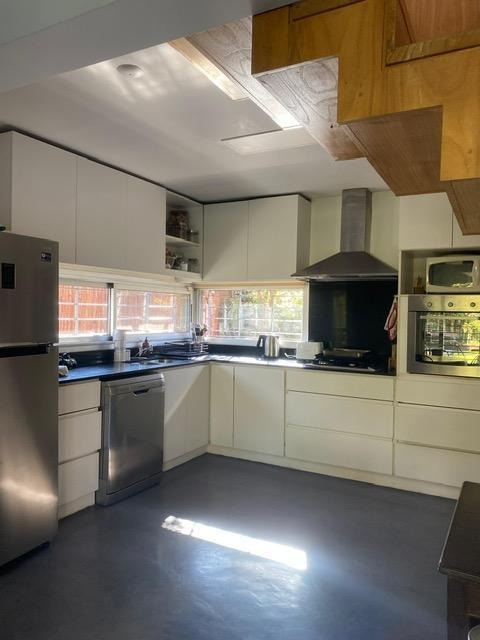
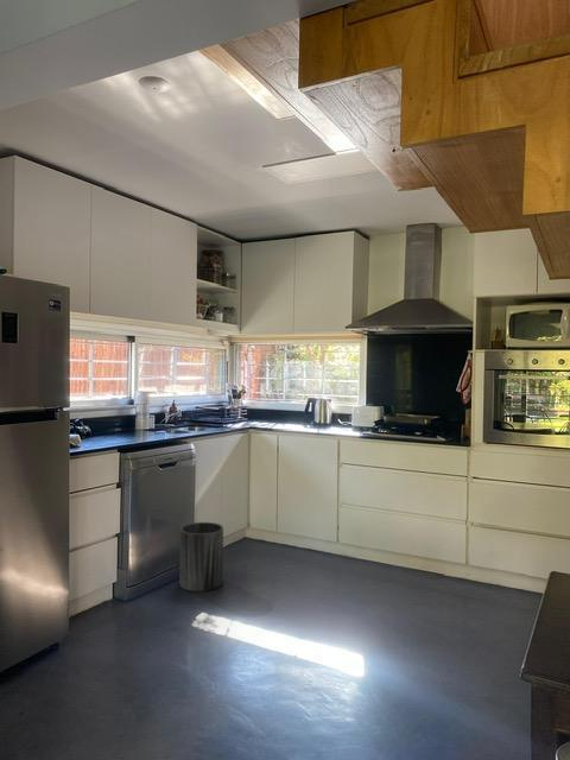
+ trash can [178,521,224,593]
